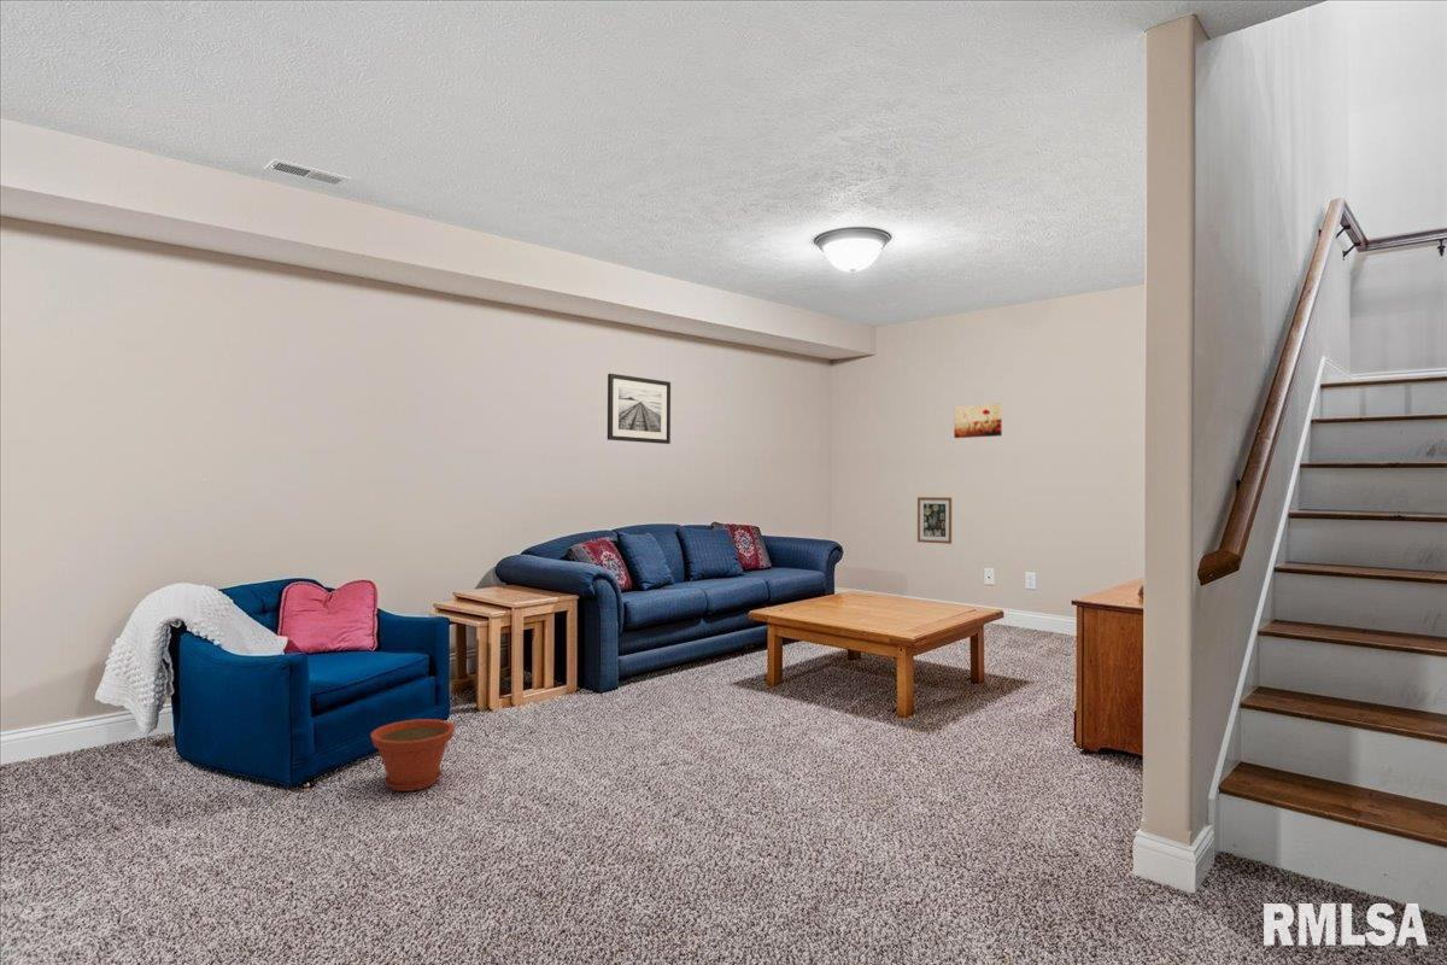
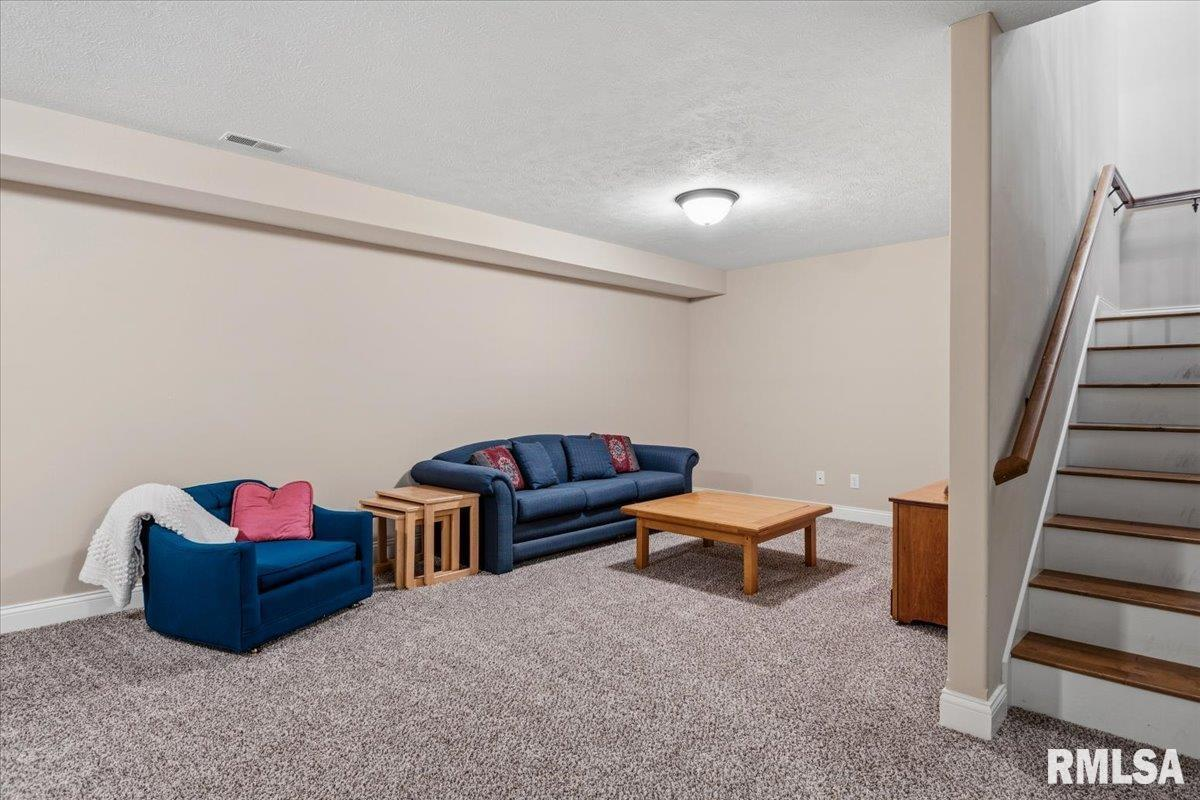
- wall art [607,373,672,445]
- wall art [916,496,953,545]
- wall art [953,402,1003,439]
- plant pot [369,718,456,793]
